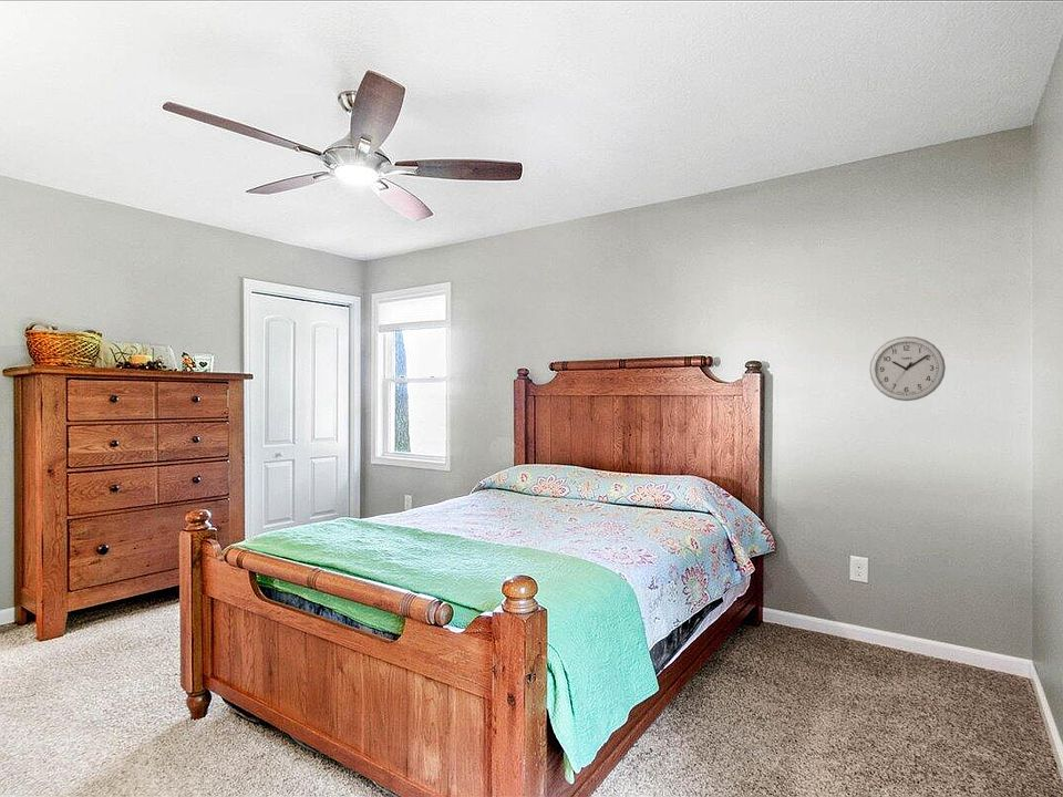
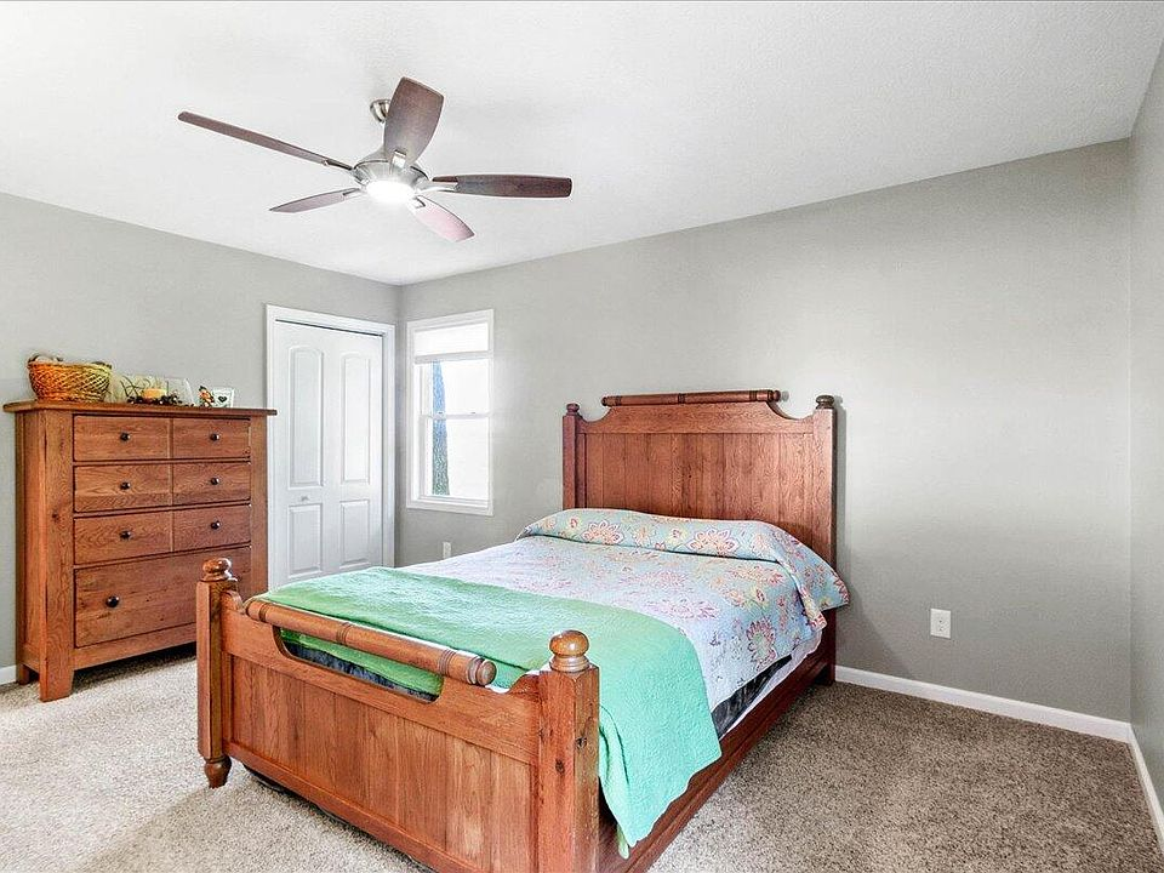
- wall clock [868,335,947,402]
